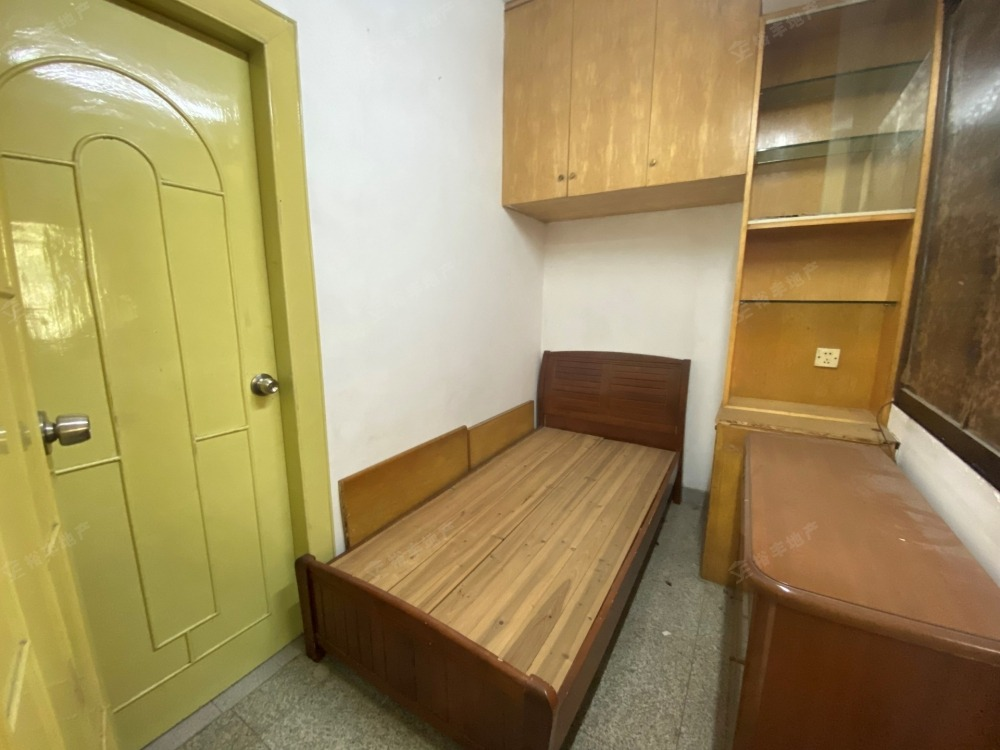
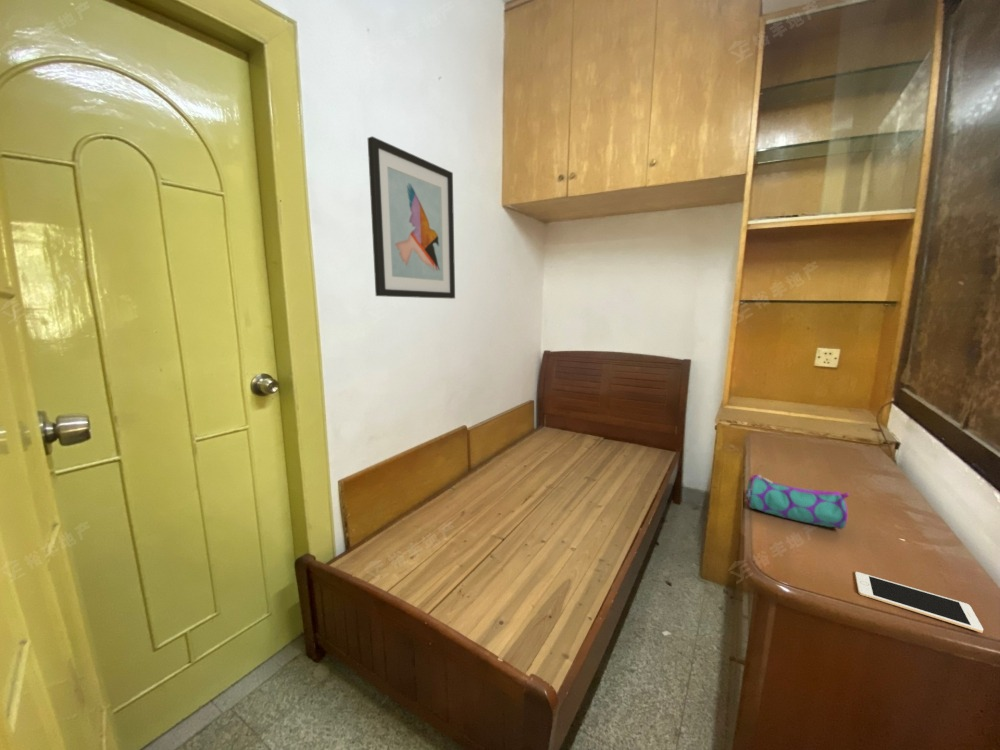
+ cell phone [854,571,984,634]
+ pencil case [745,474,850,530]
+ wall art [367,135,456,300]
